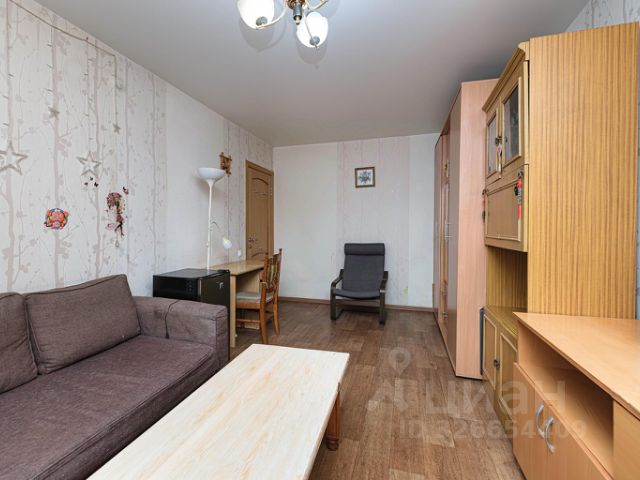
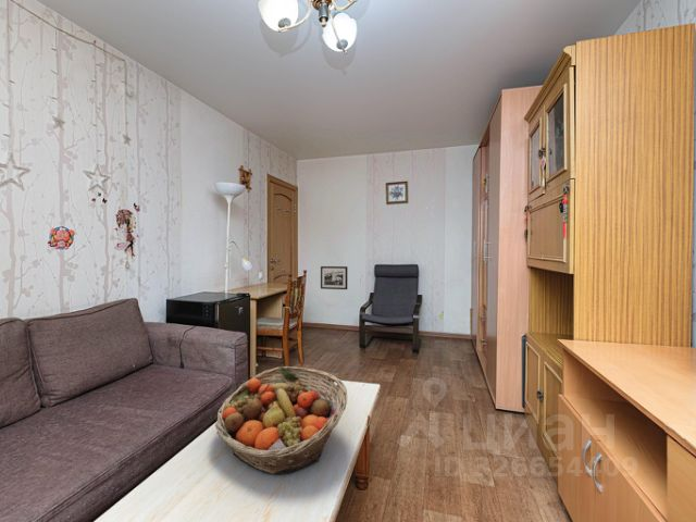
+ picture frame [320,265,349,290]
+ fruit basket [214,365,348,475]
